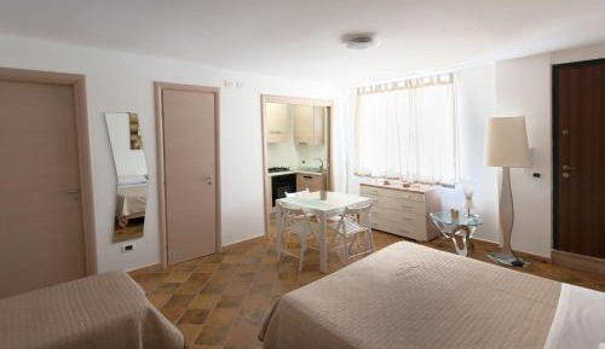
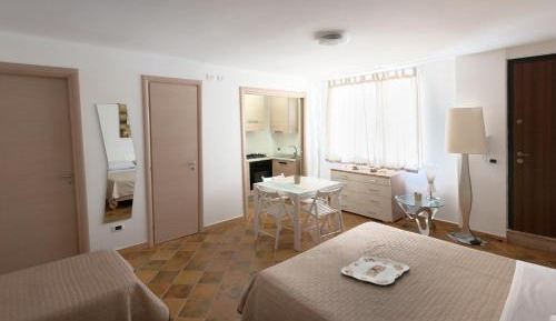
+ serving tray [340,255,410,285]
